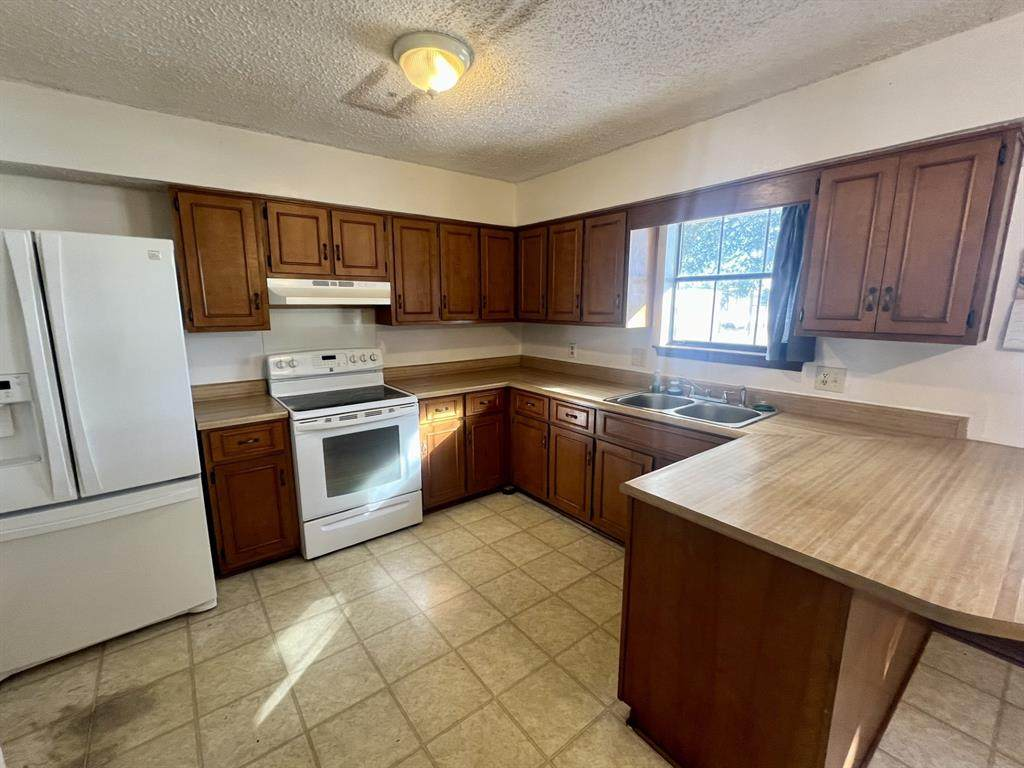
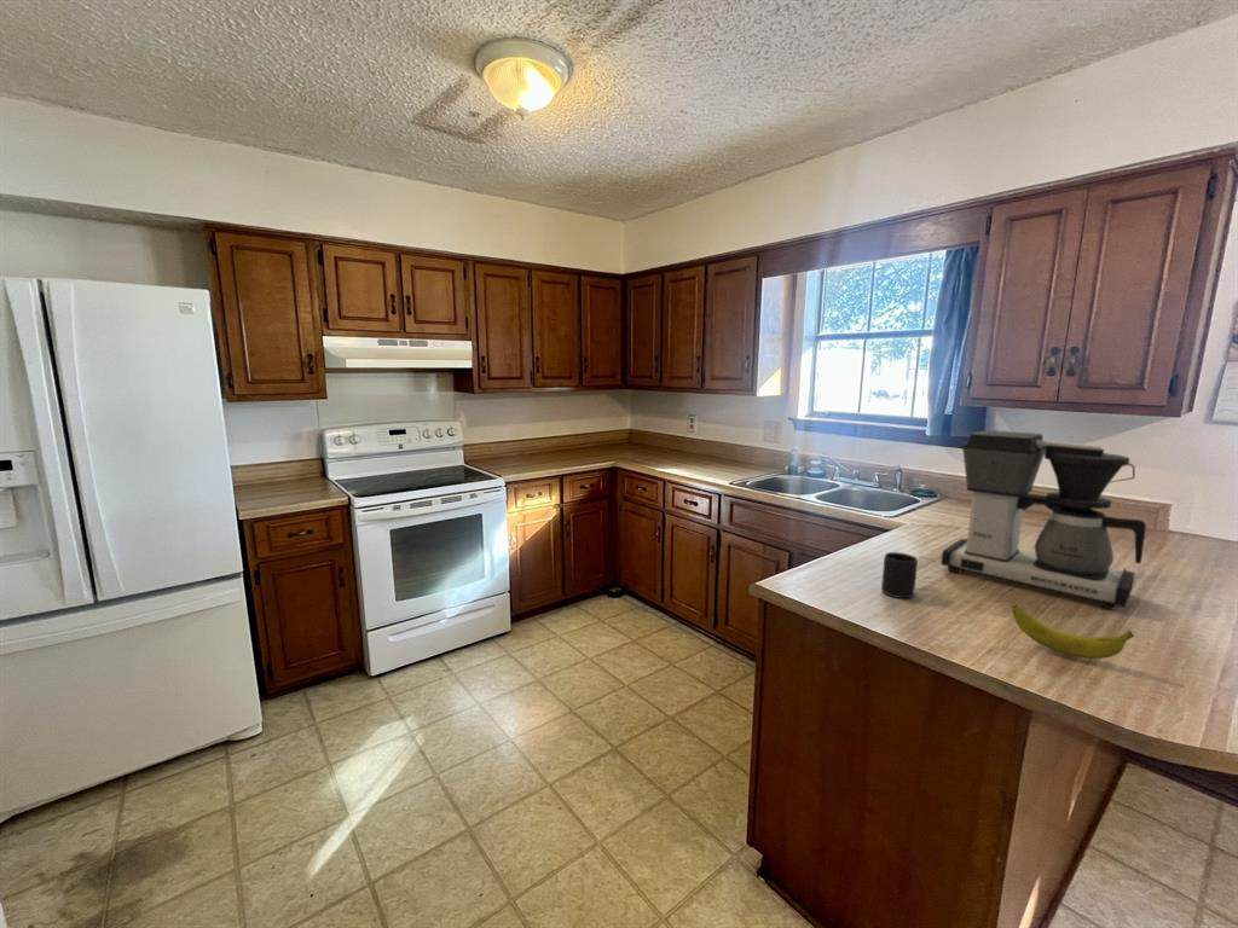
+ banana [1011,604,1135,660]
+ coffee maker [939,429,1147,611]
+ mug [880,551,919,599]
